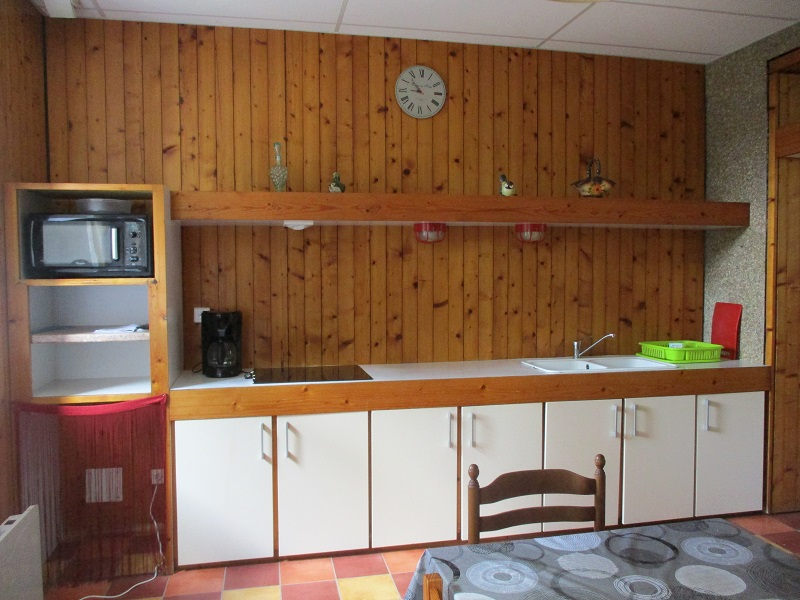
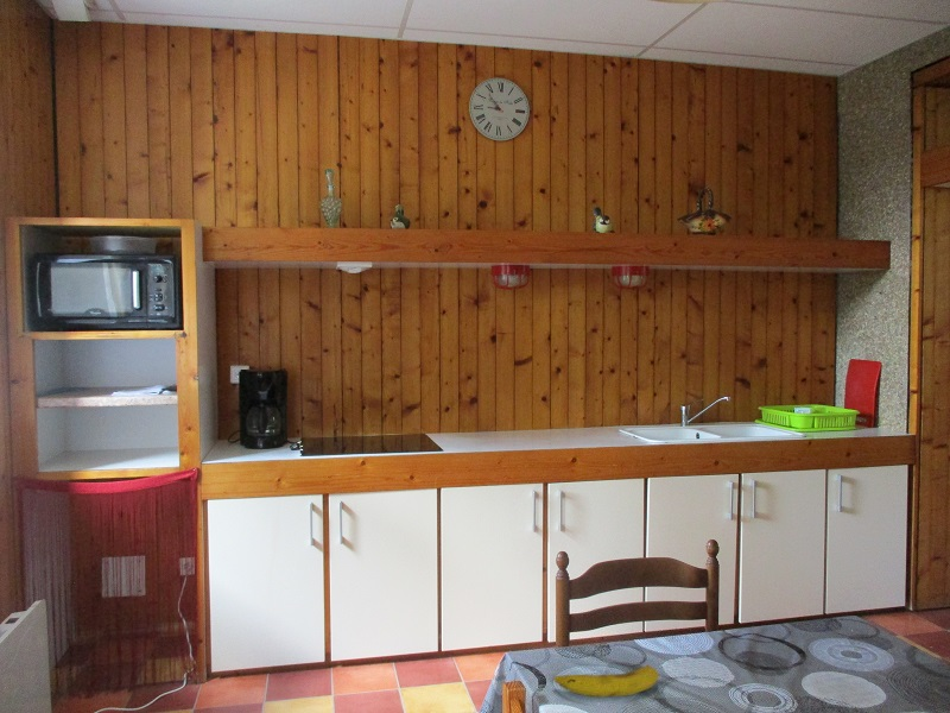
+ fruit [552,664,660,699]
